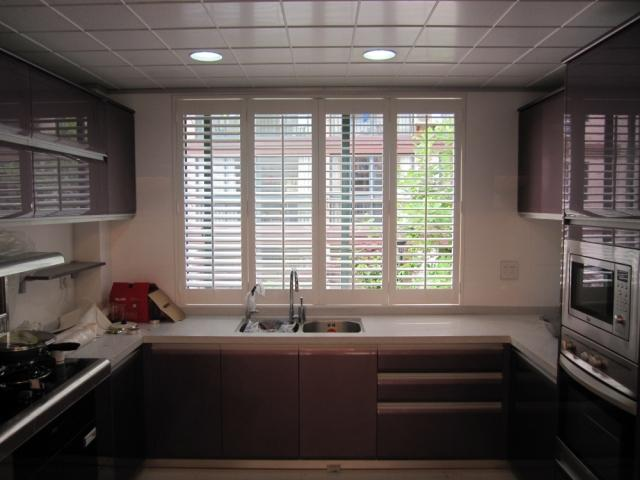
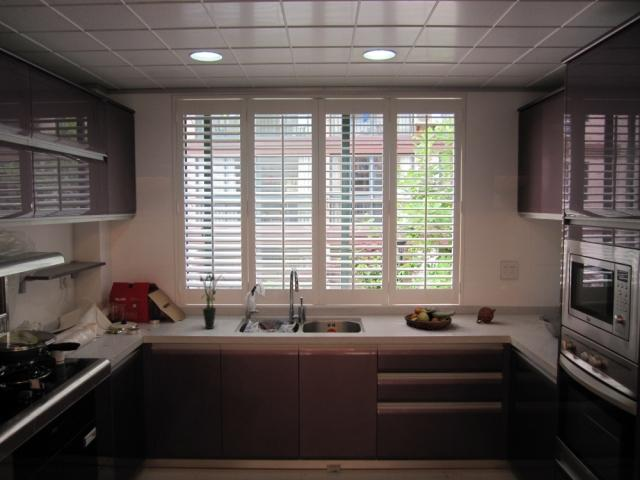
+ potted plant [199,271,227,330]
+ teapot [475,306,497,324]
+ fruit bowl [403,306,456,330]
